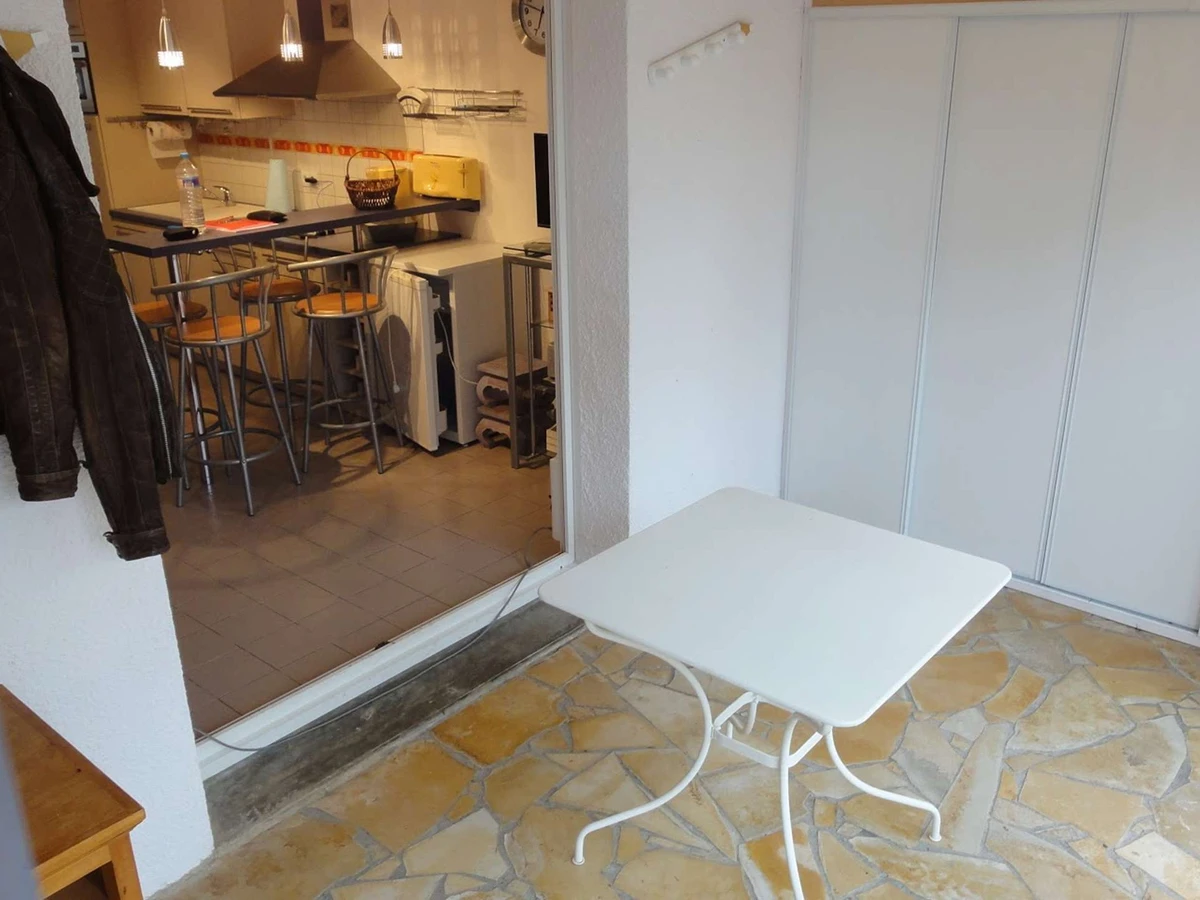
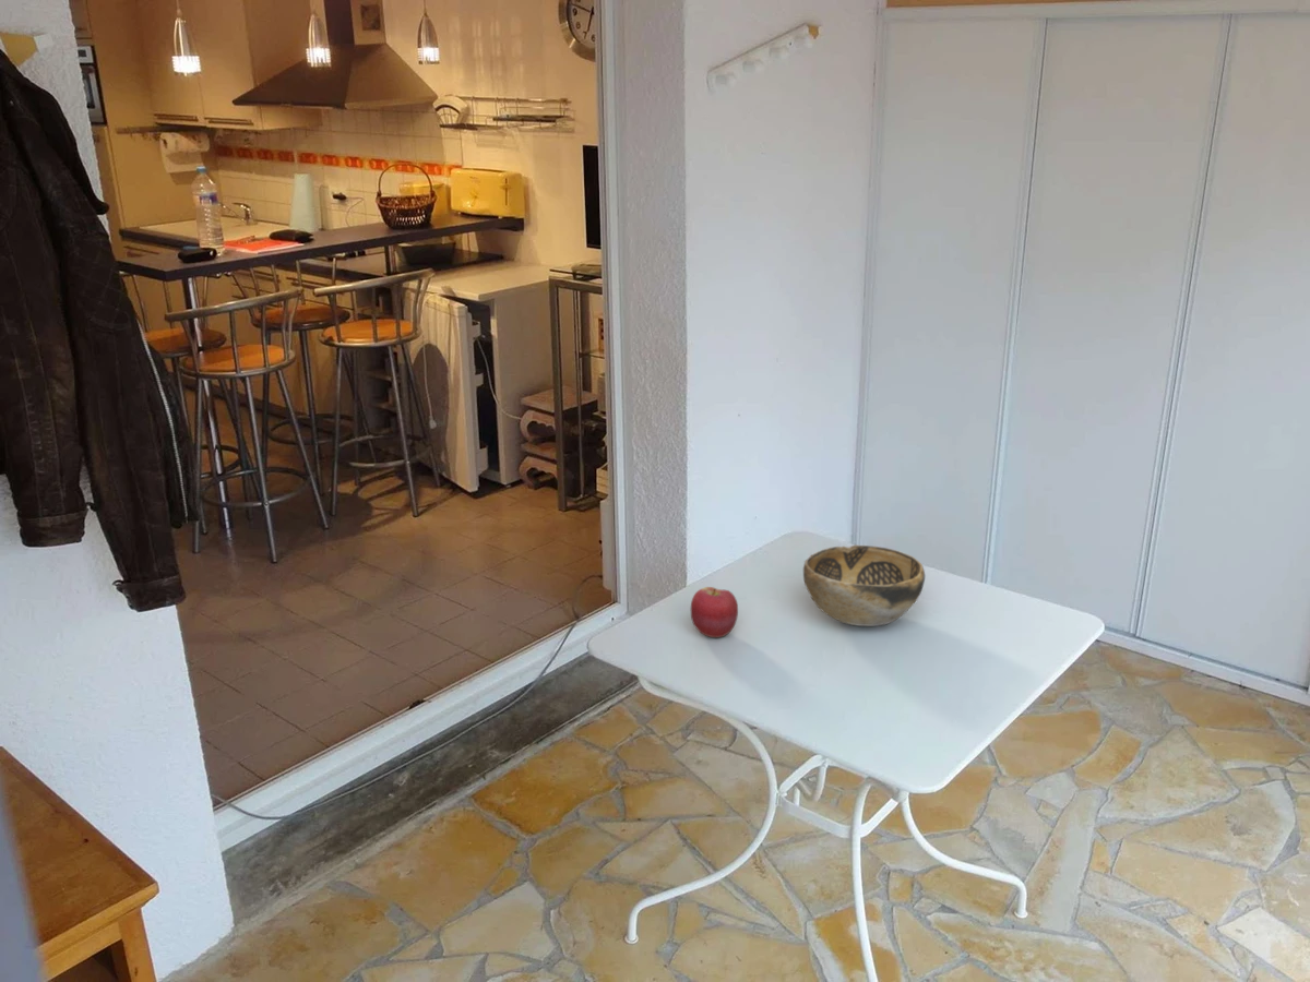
+ apple [690,586,739,638]
+ decorative bowl [802,544,926,627]
